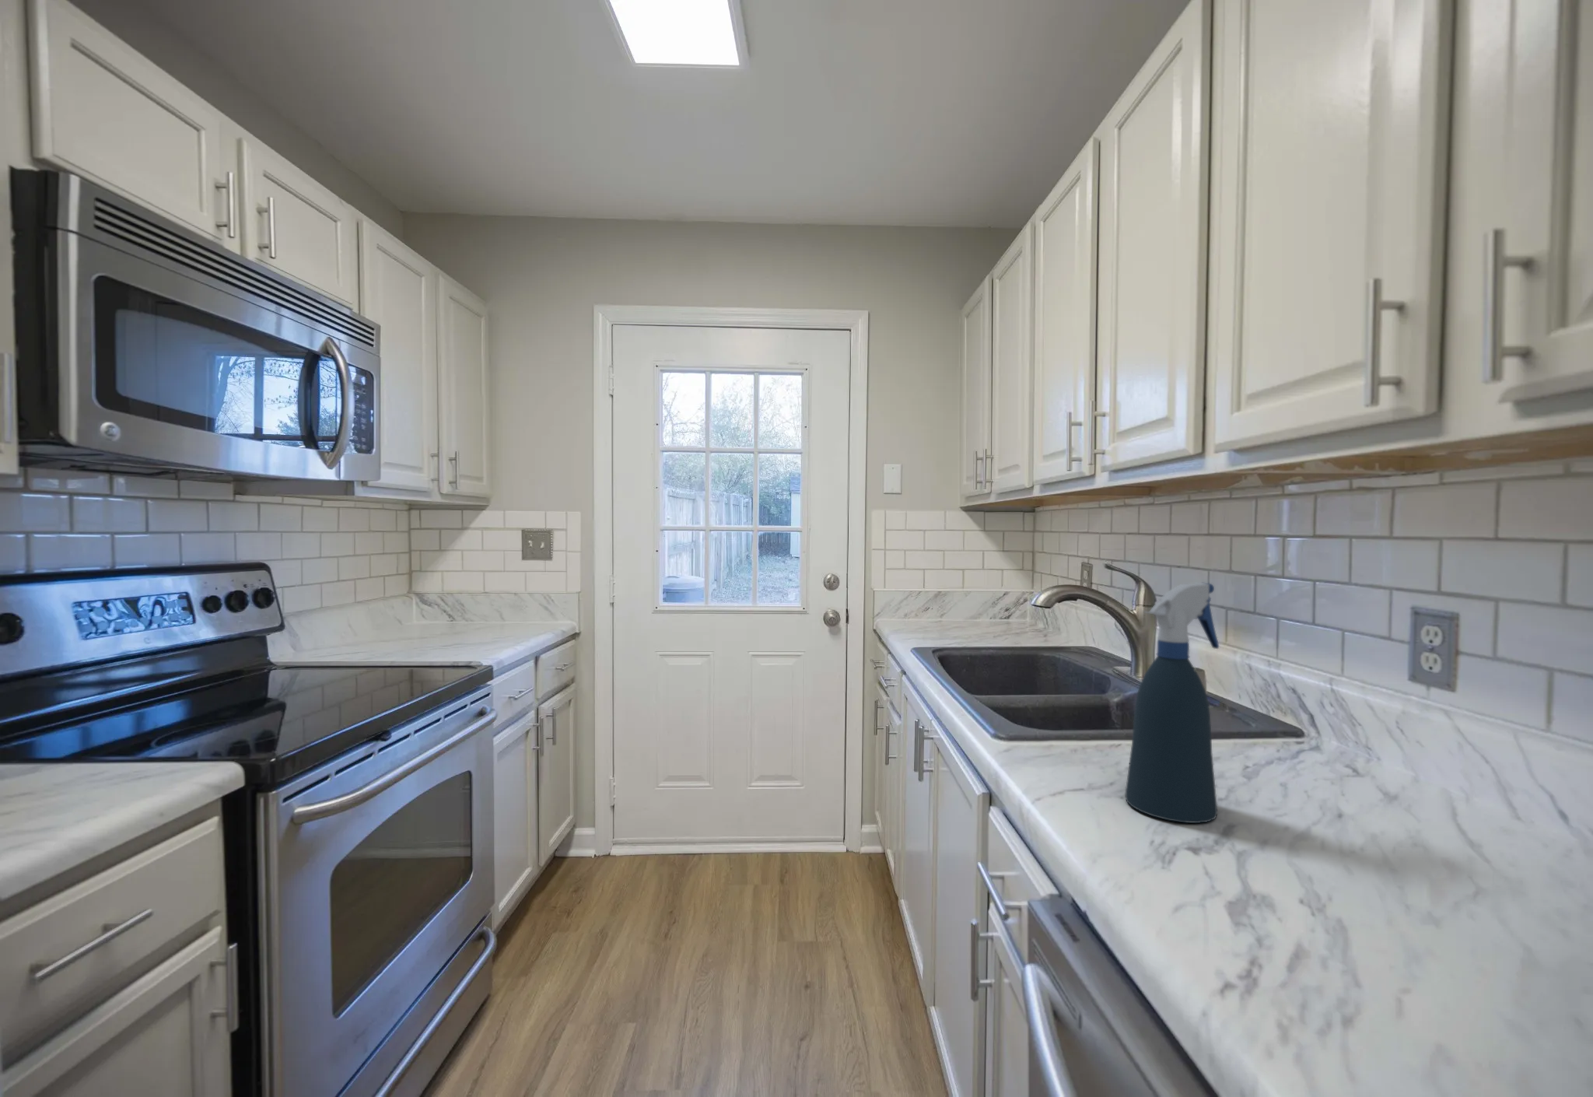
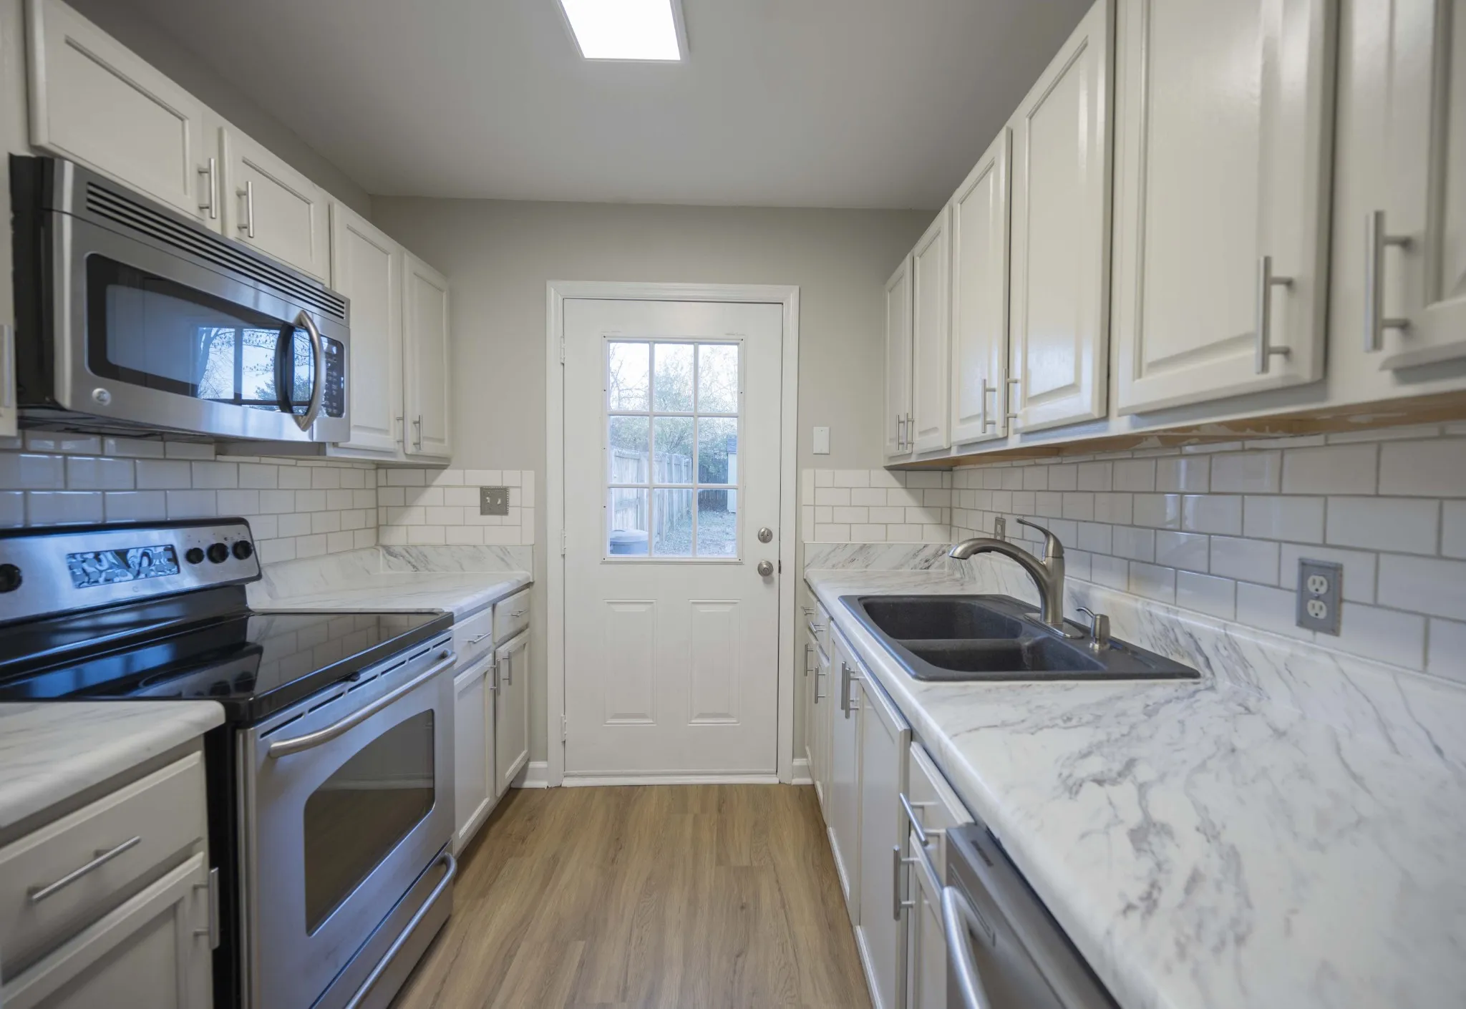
- spray bottle [1125,582,1220,823]
